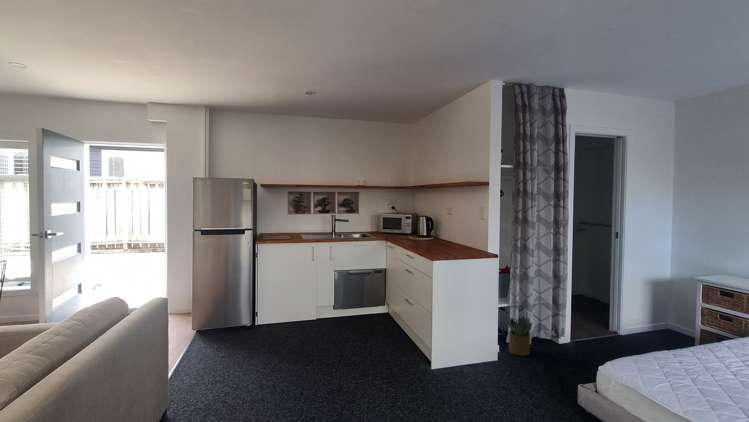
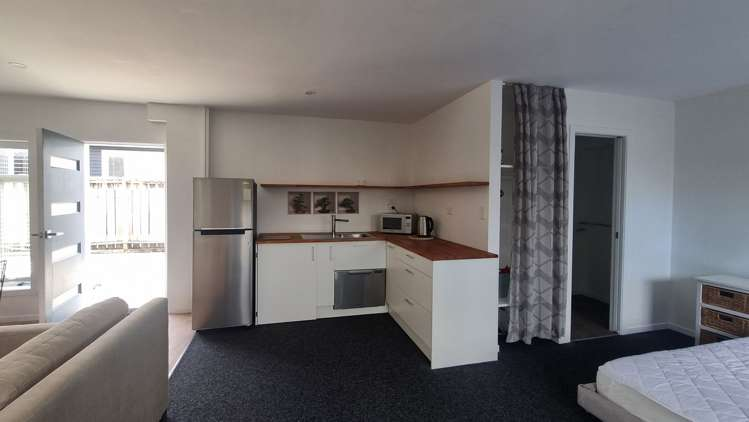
- potted plant [506,315,533,357]
